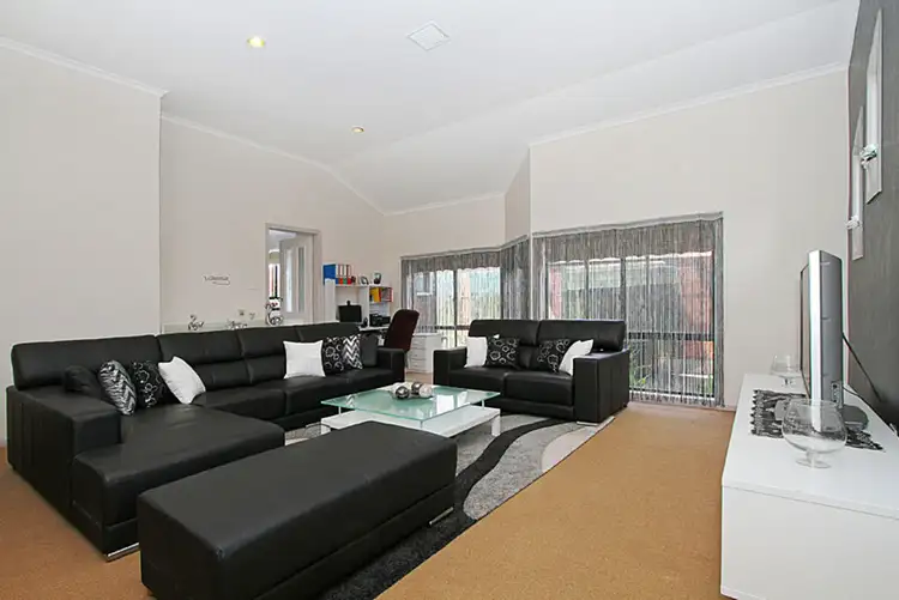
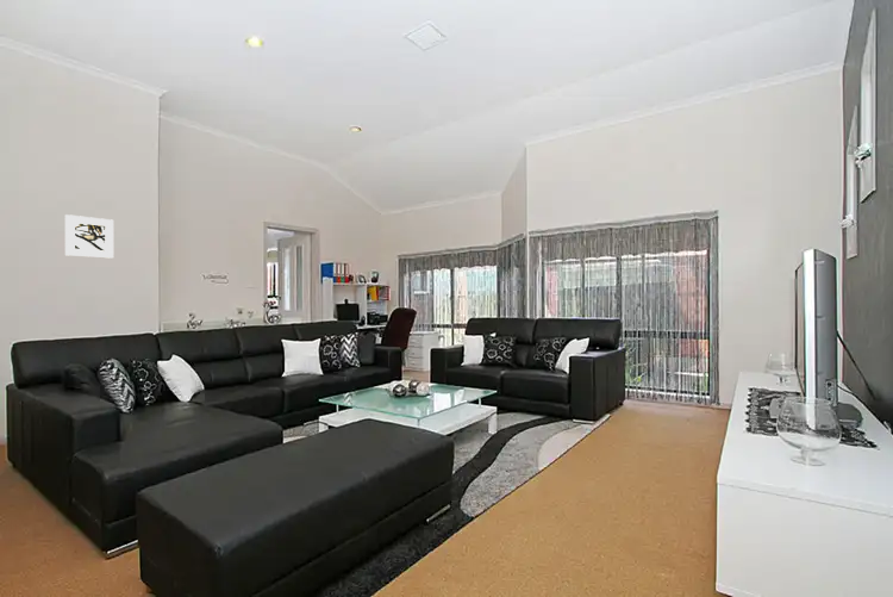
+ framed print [64,213,114,260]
